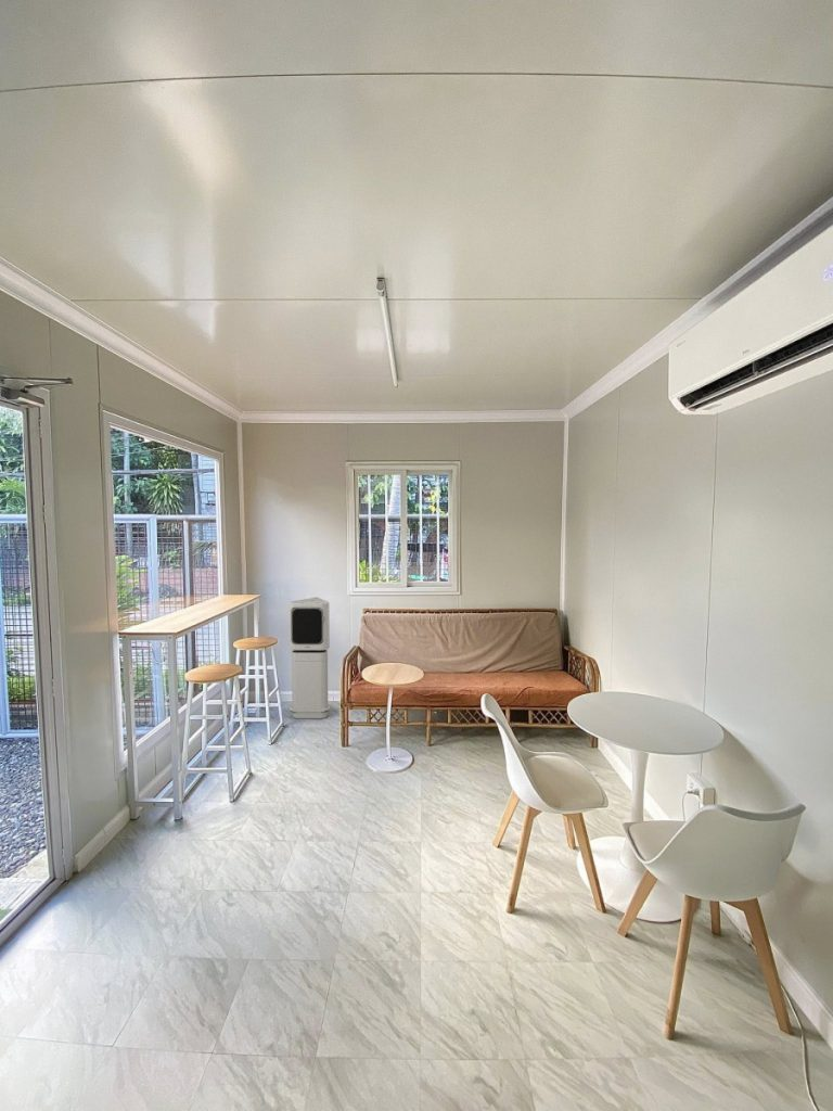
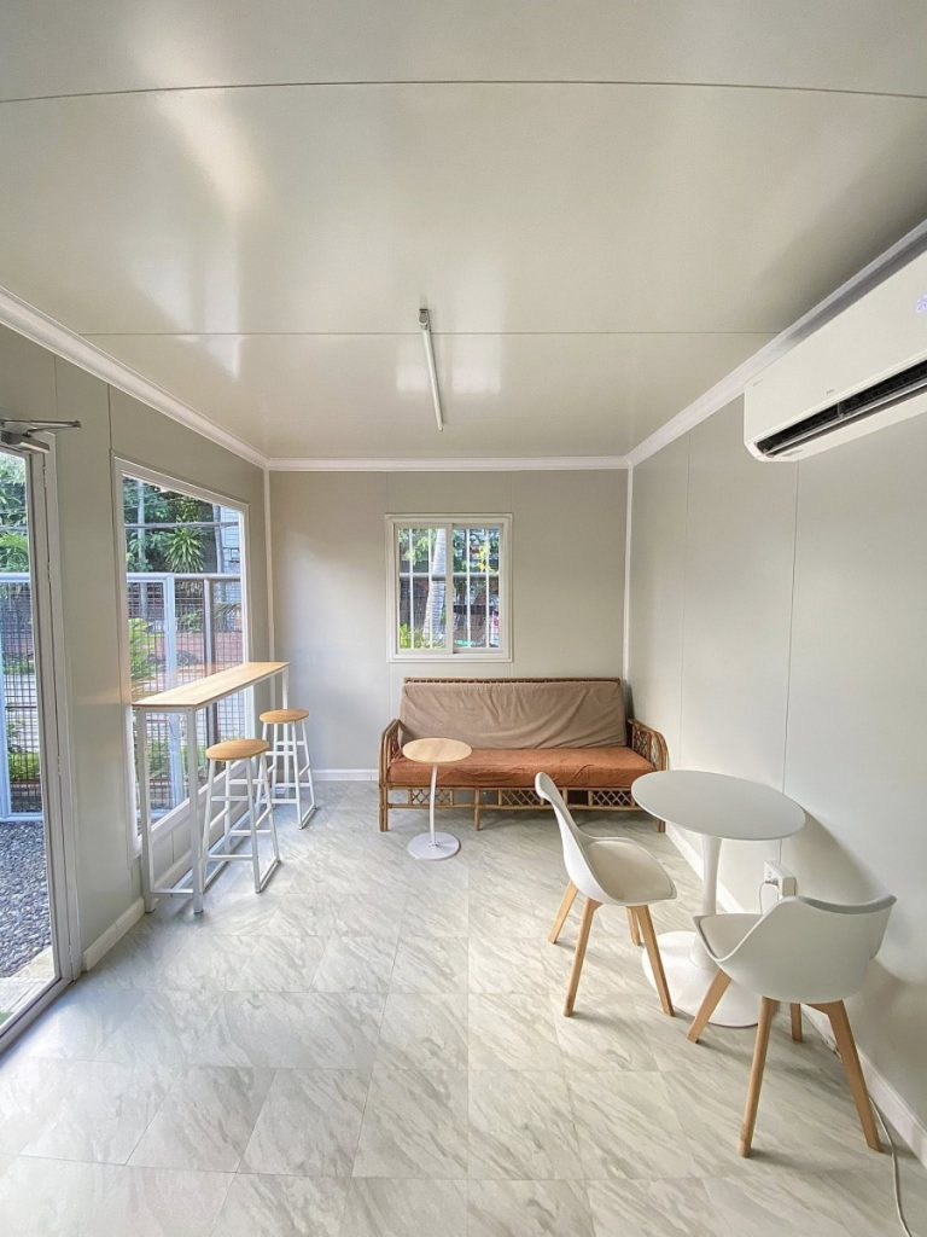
- air purifier [287,597,331,719]
